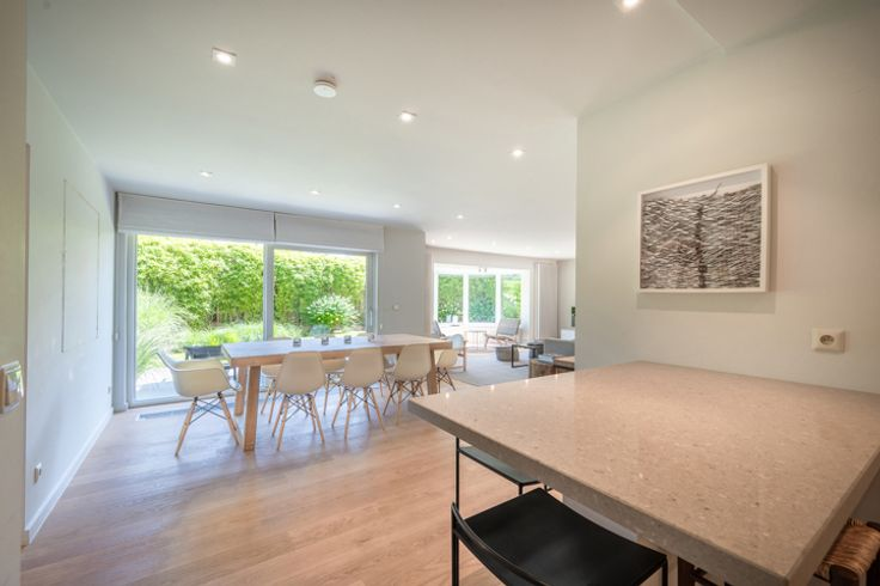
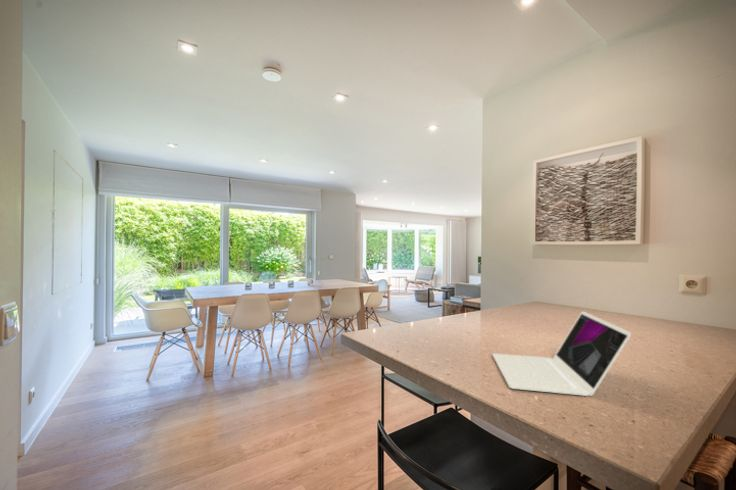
+ laptop [491,310,632,397]
